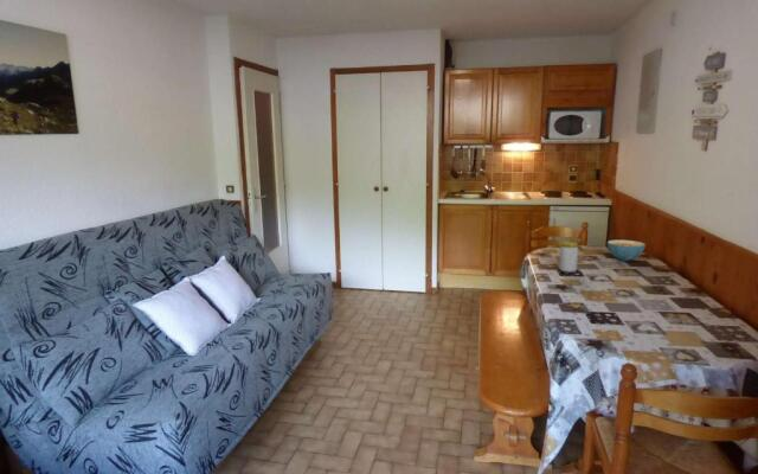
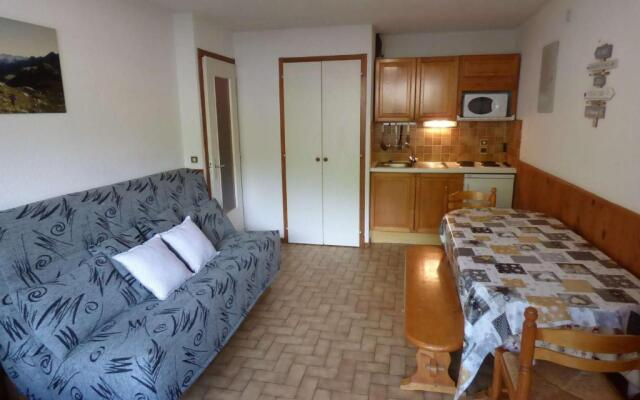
- cereal bowl [606,239,647,262]
- jar [558,241,579,273]
